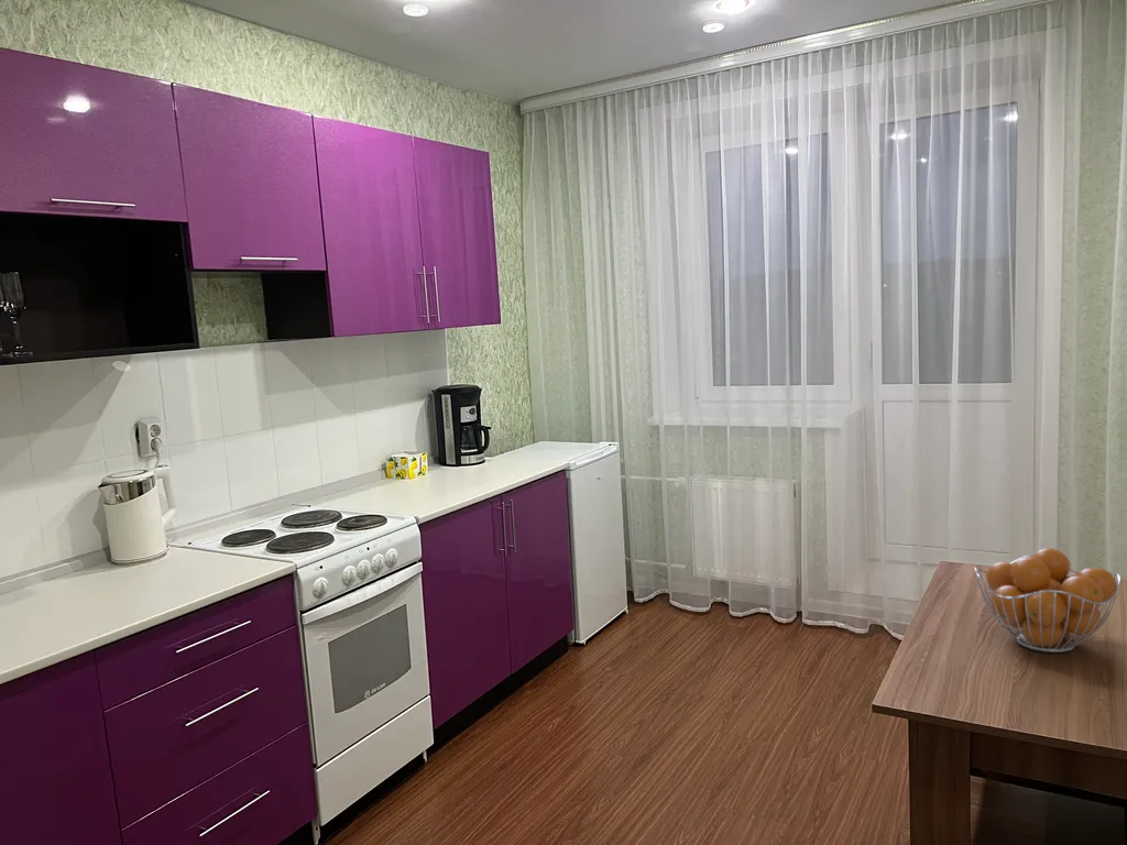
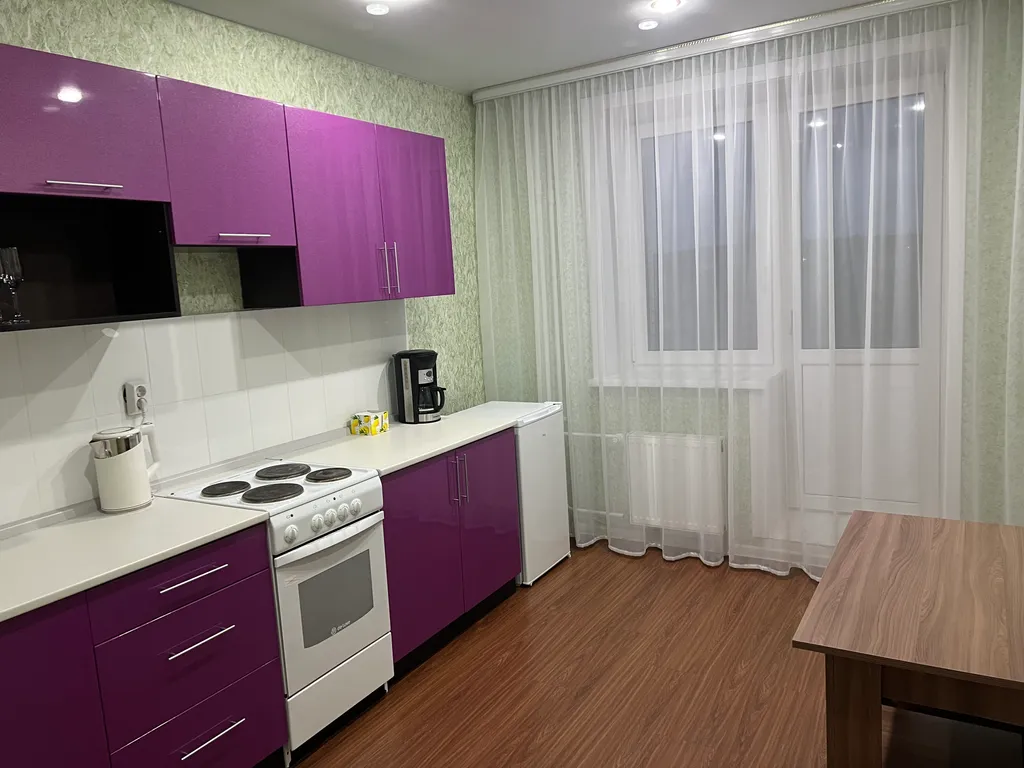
- fruit basket [974,547,1121,654]
